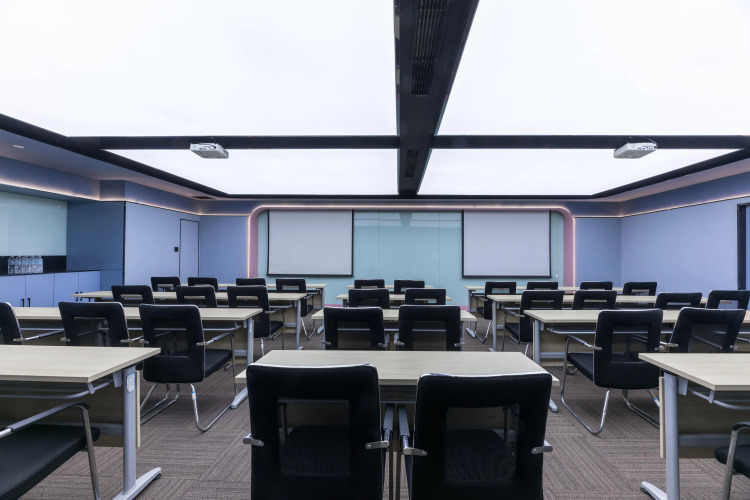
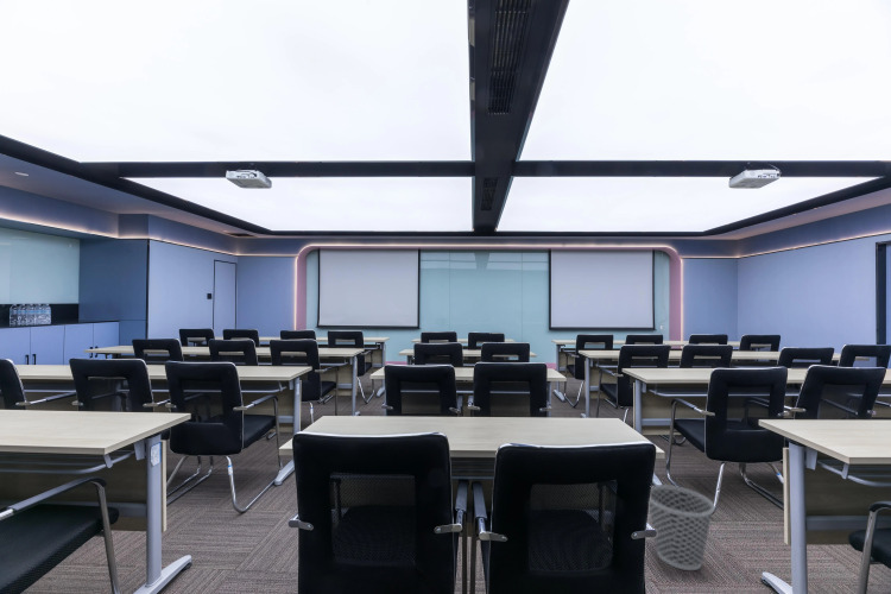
+ wastebasket [649,484,715,571]
